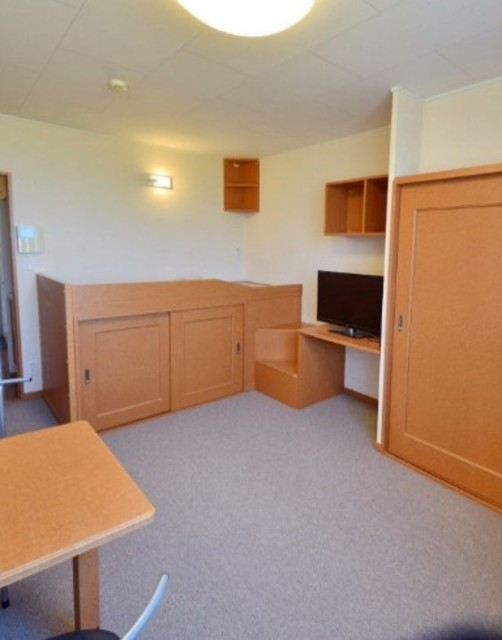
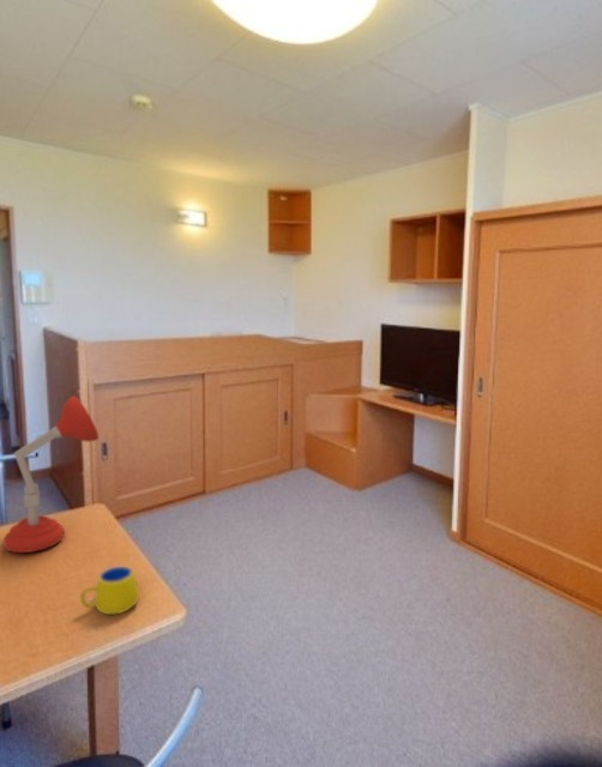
+ desk lamp [2,394,100,554]
+ mug [79,566,140,616]
